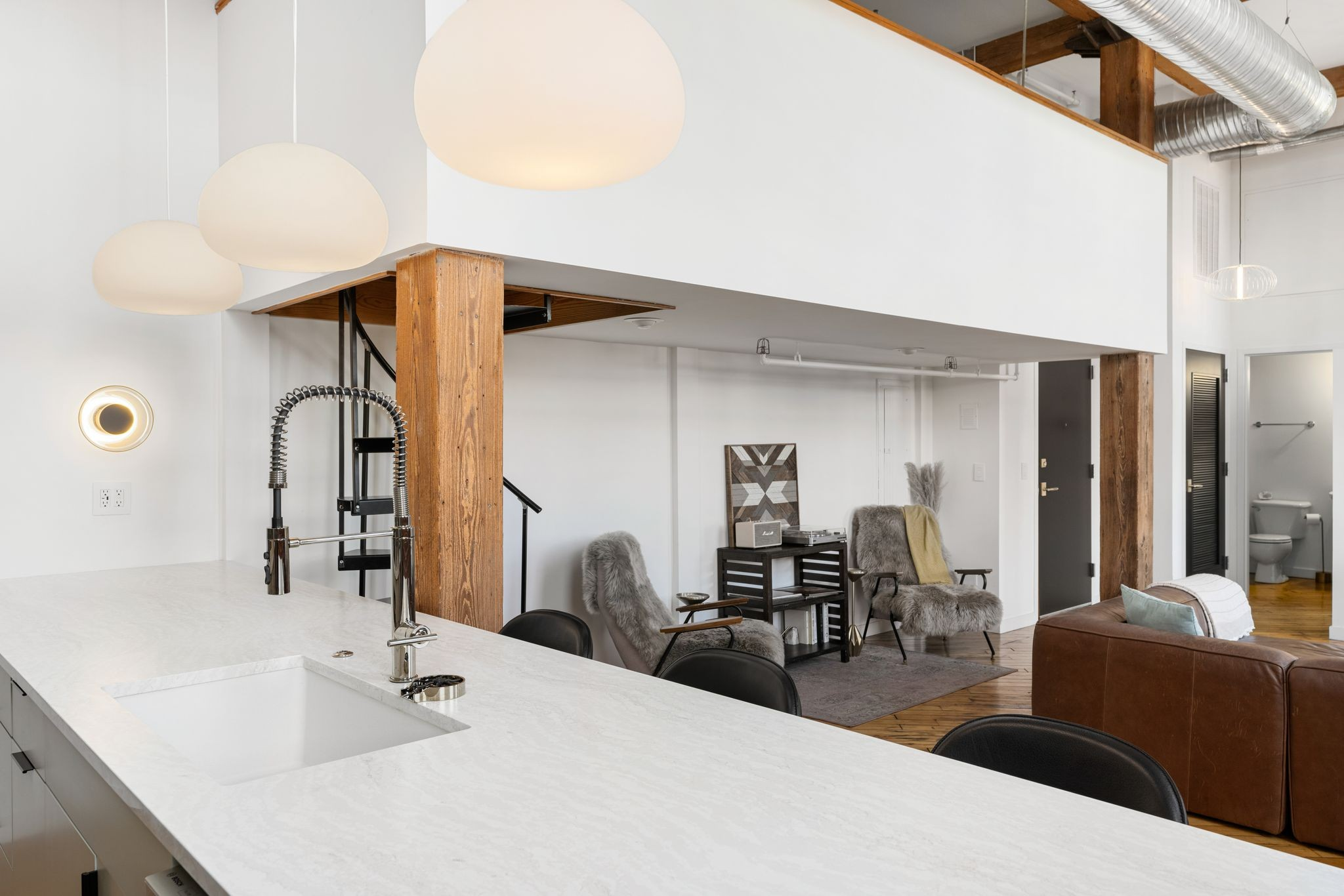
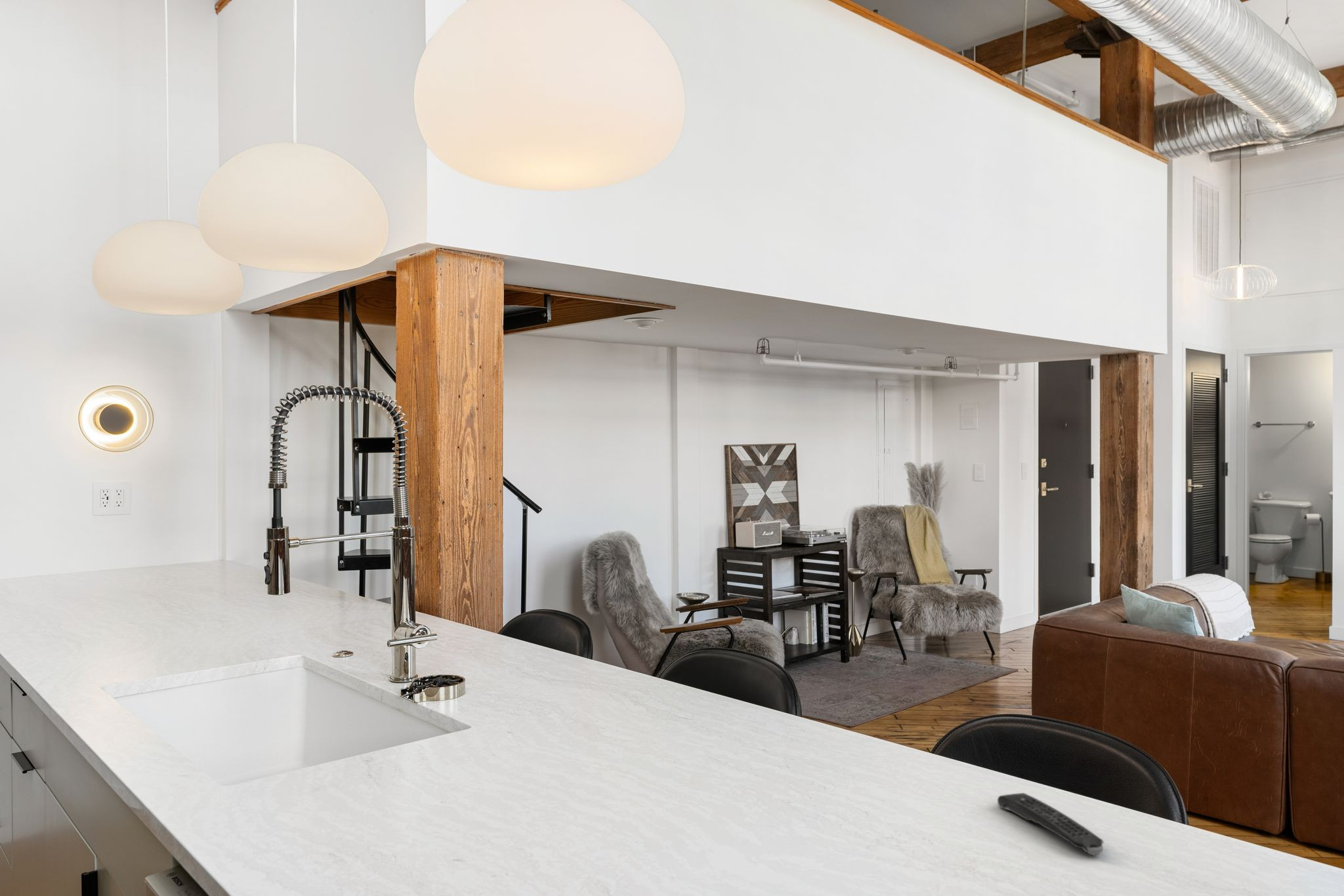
+ remote control [997,792,1104,856]
